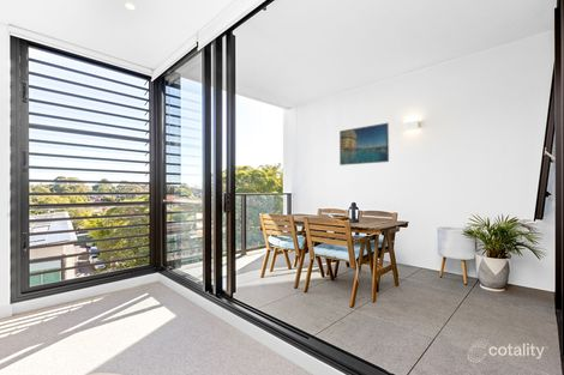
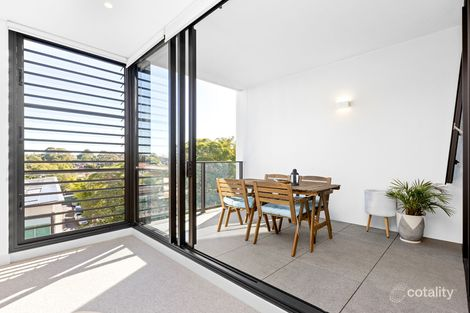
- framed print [338,122,390,167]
